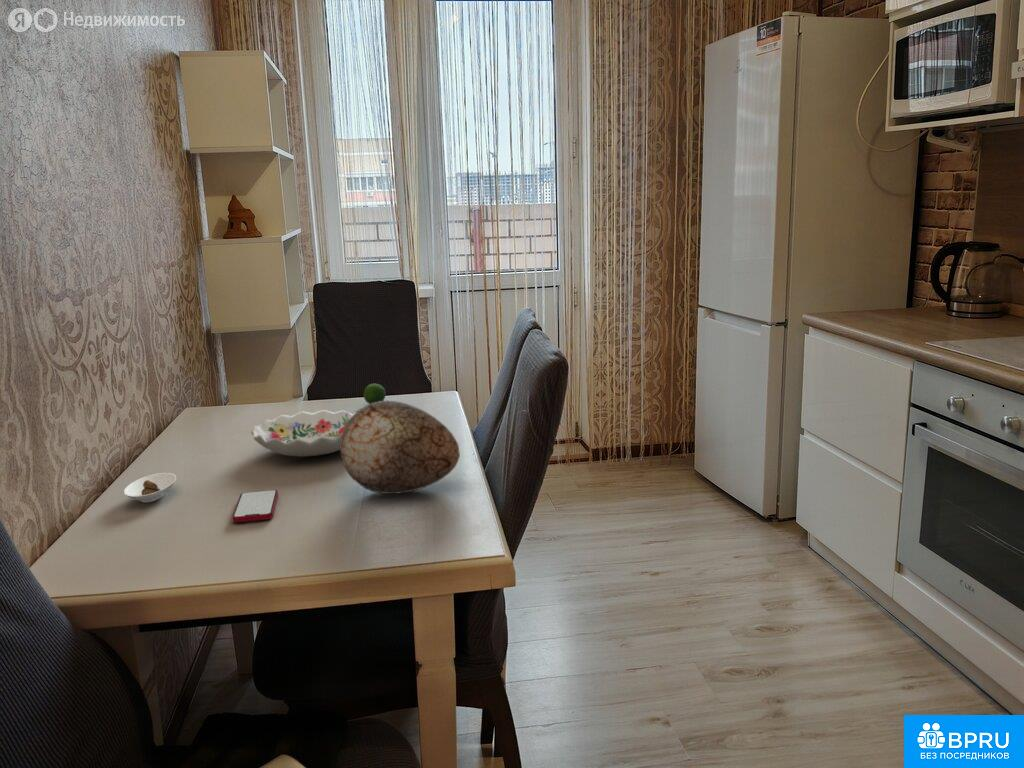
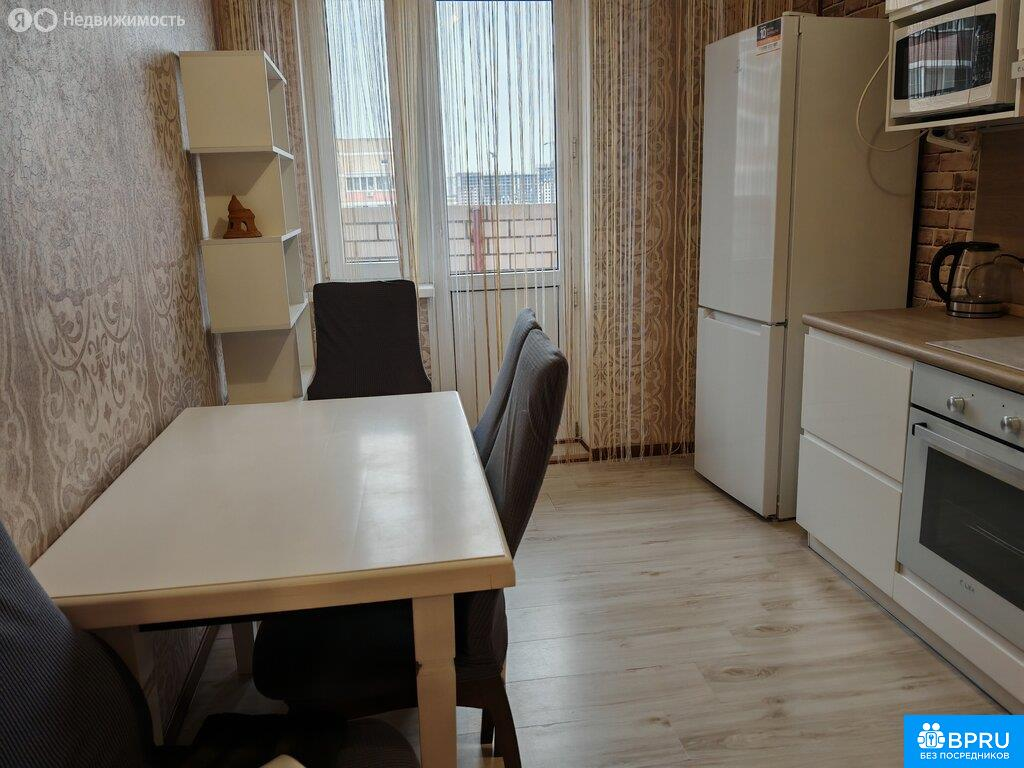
- decorative bowl [250,409,355,458]
- fruit [363,383,387,404]
- decorative egg [339,400,461,495]
- saucer [123,472,177,503]
- smartphone [231,489,279,523]
